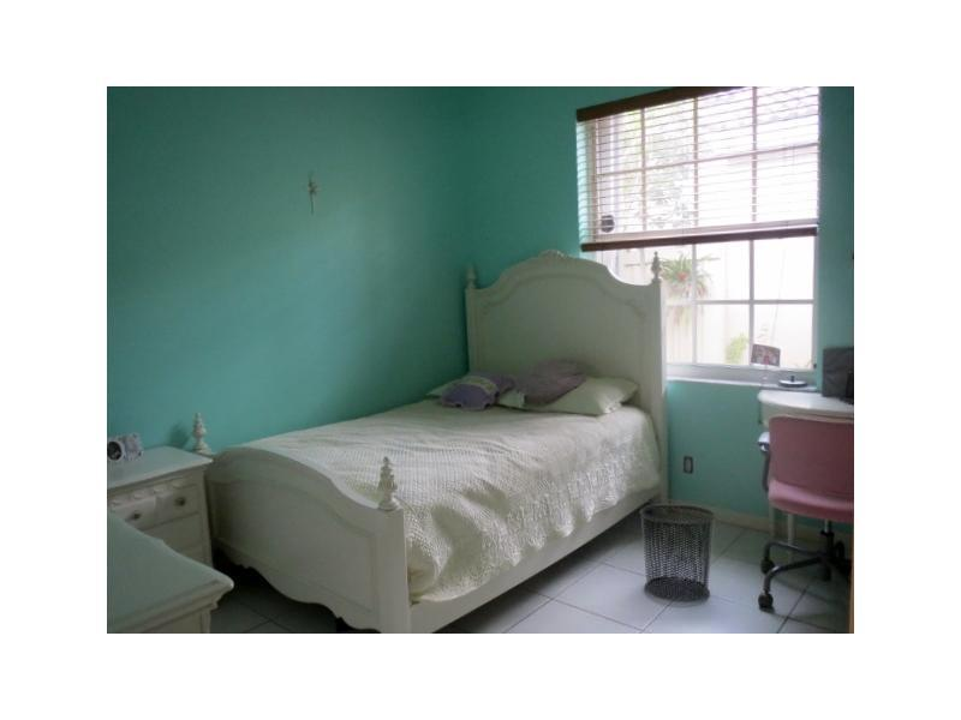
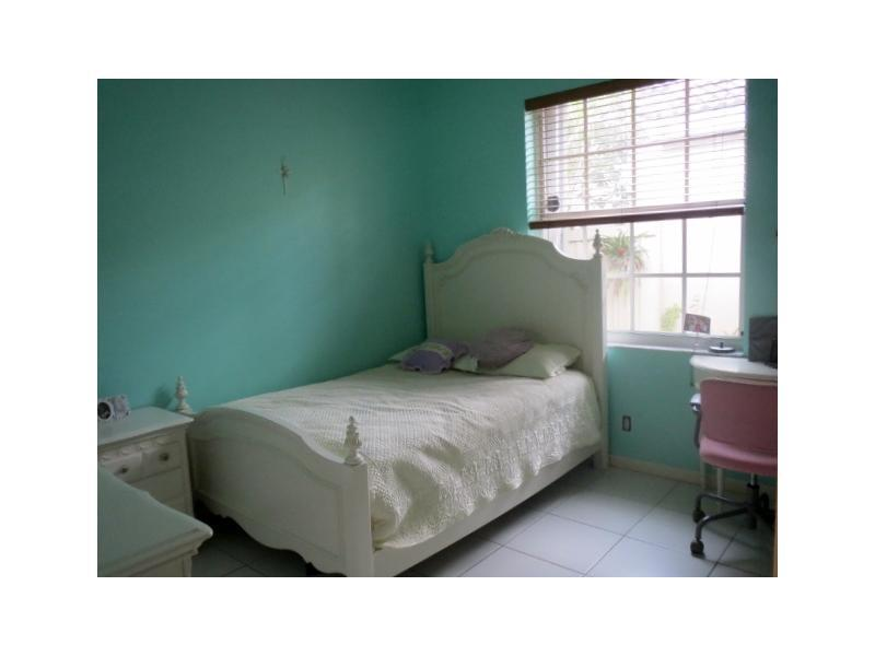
- waste bin [638,503,717,602]
